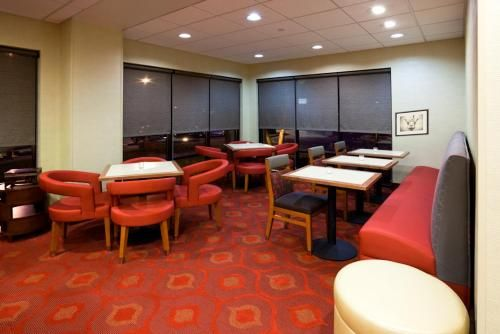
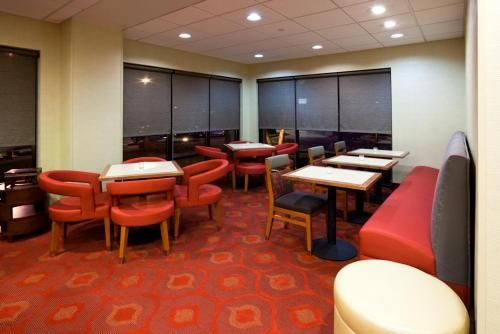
- wall art [394,108,430,138]
